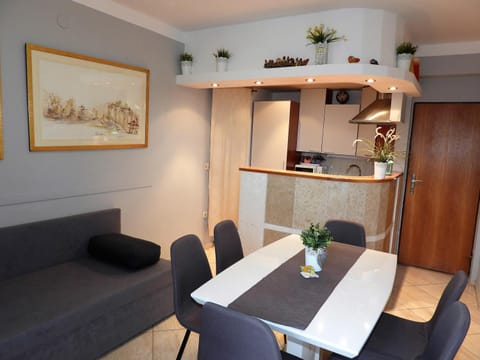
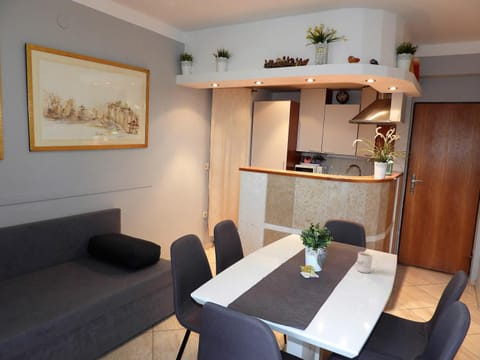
+ mug [356,251,378,274]
